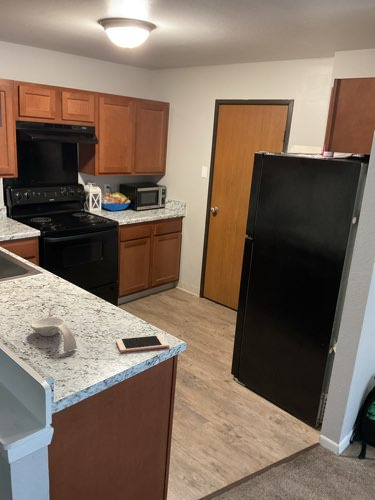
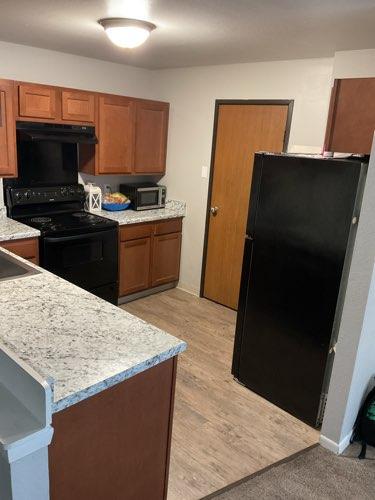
- spoon rest [30,317,78,353]
- cell phone [115,334,170,353]
